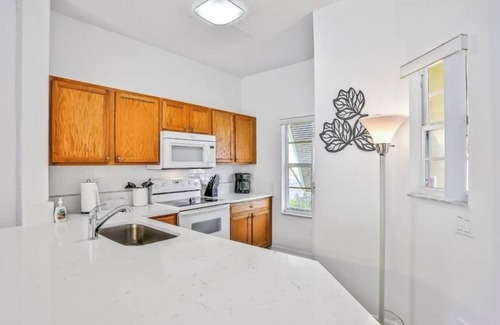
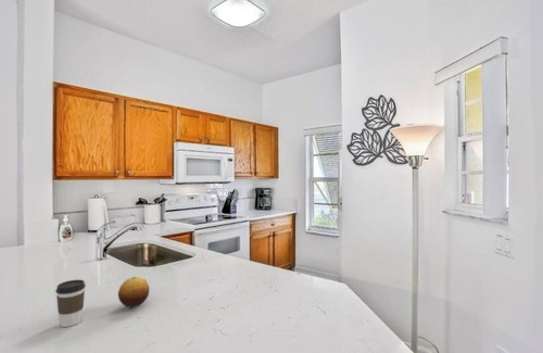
+ coffee cup [54,279,87,328]
+ fruit [117,276,151,308]
